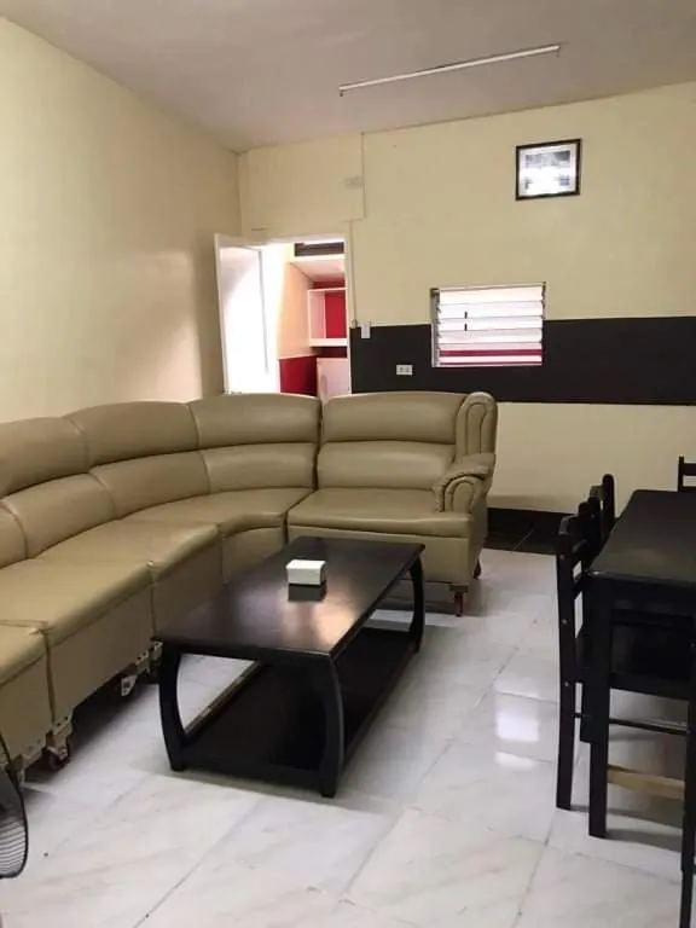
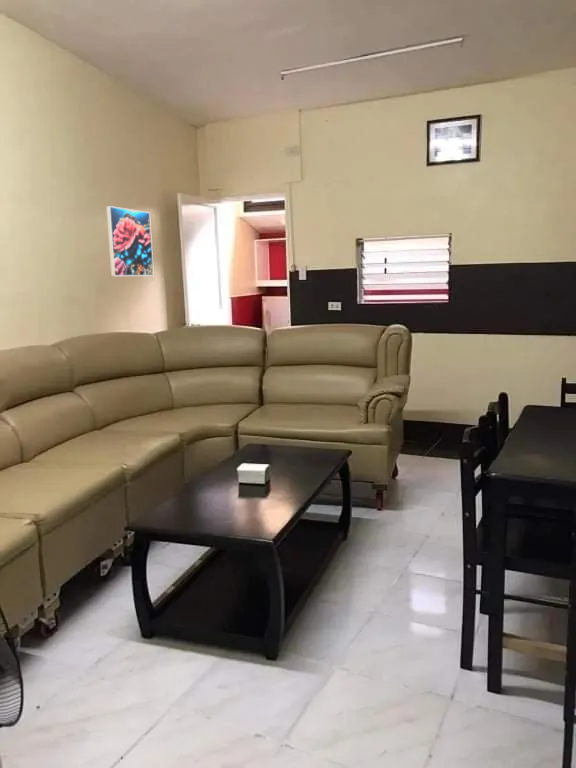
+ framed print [105,205,155,277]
